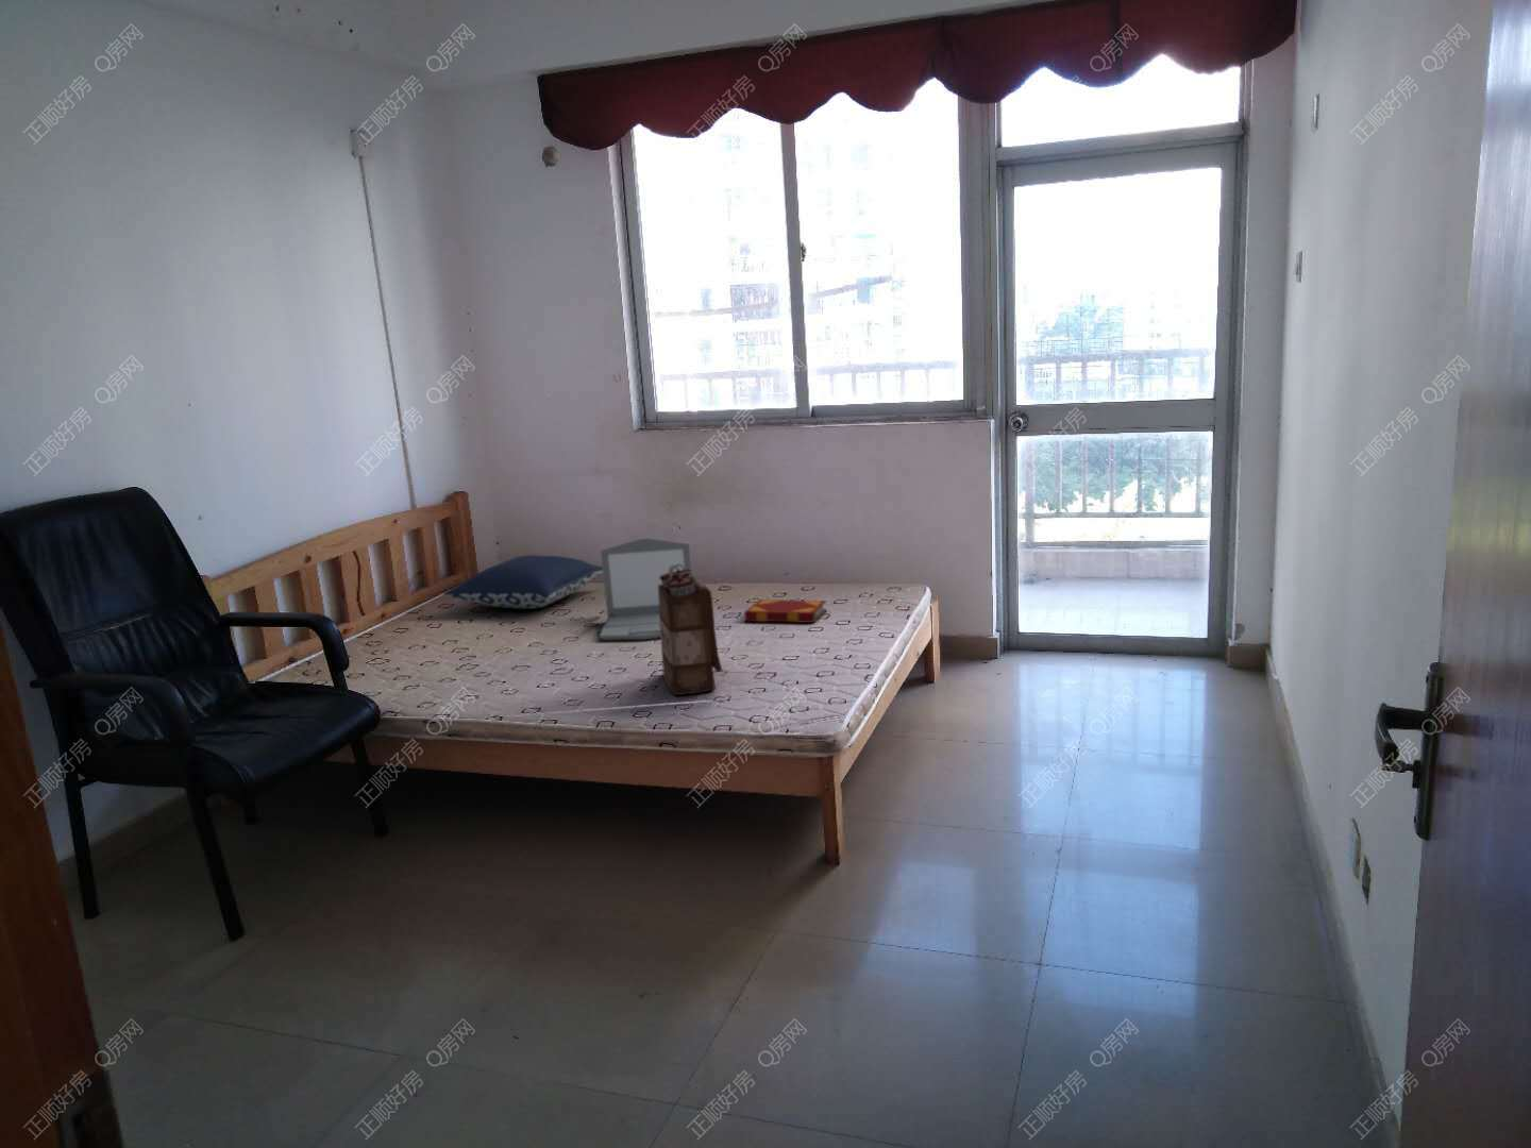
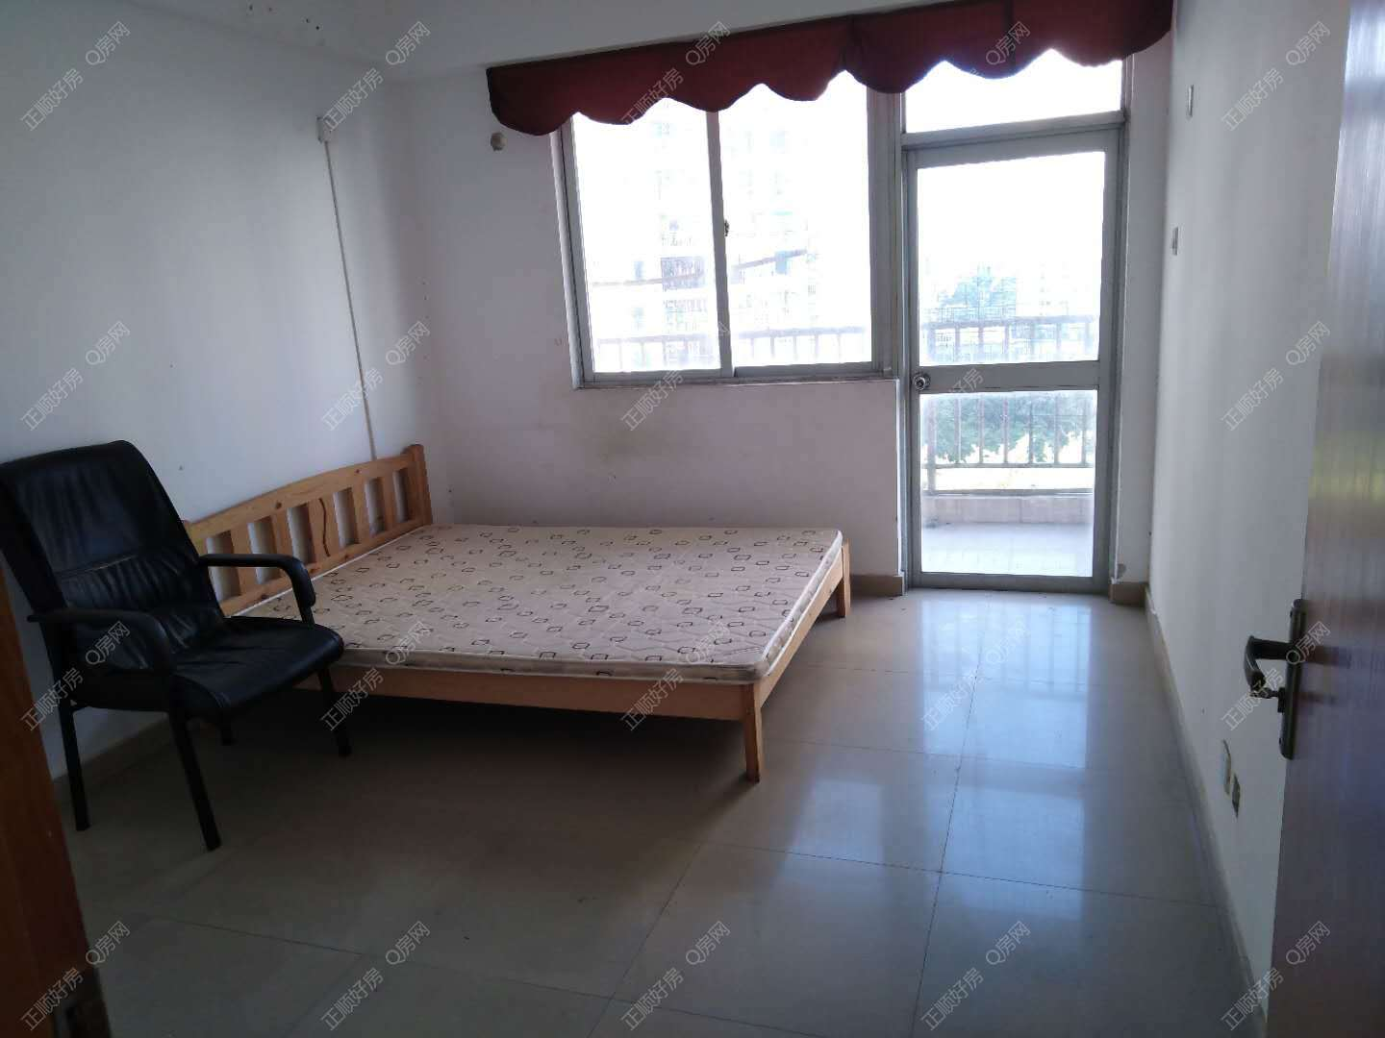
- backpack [658,564,723,696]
- pillow [442,554,603,610]
- laptop [599,537,692,642]
- hardback book [743,598,828,623]
